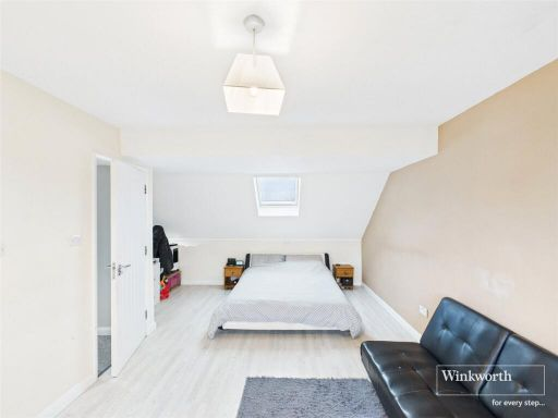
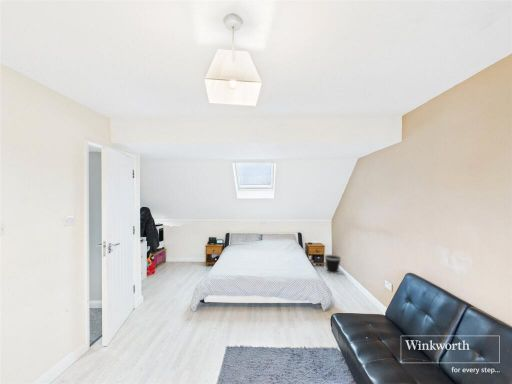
+ wastebasket [323,253,342,275]
